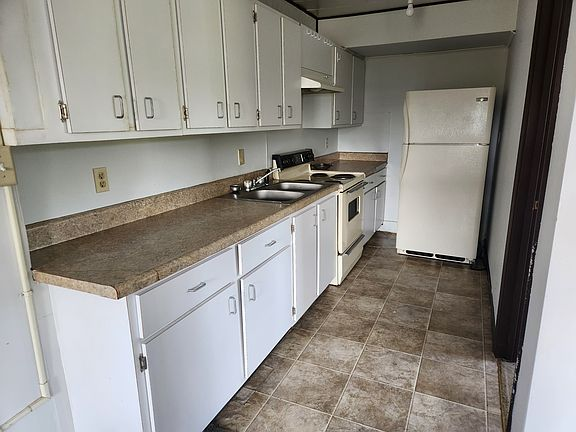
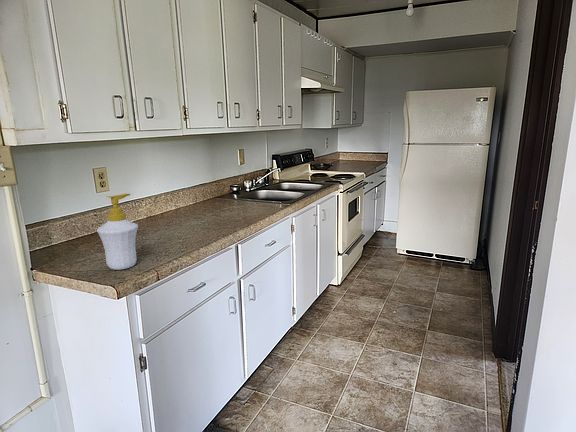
+ soap bottle [96,193,139,271]
